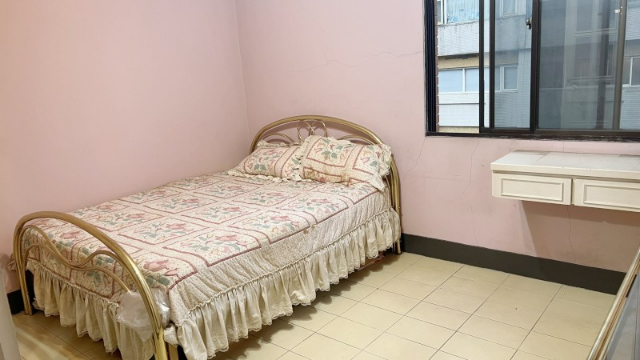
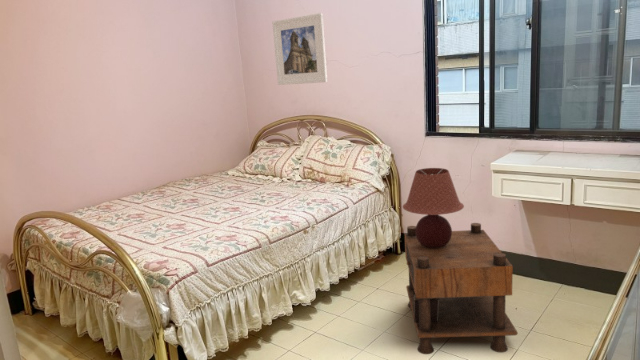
+ nightstand [404,222,519,355]
+ table lamp [402,167,465,248]
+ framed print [271,12,328,86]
